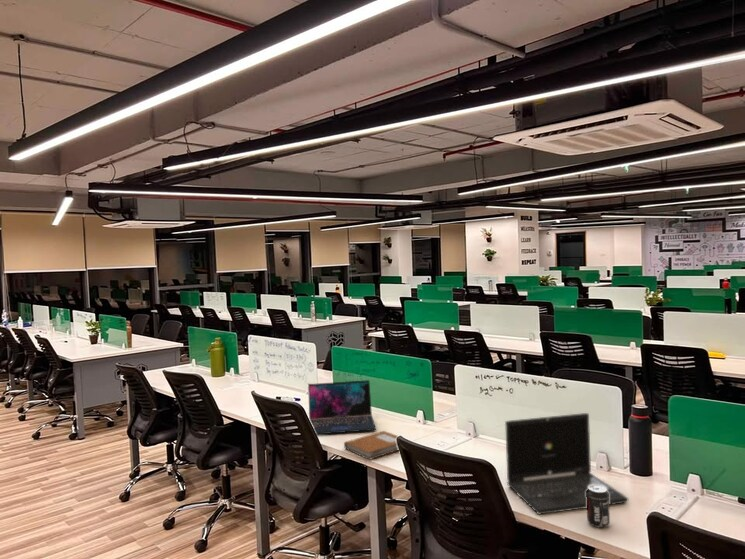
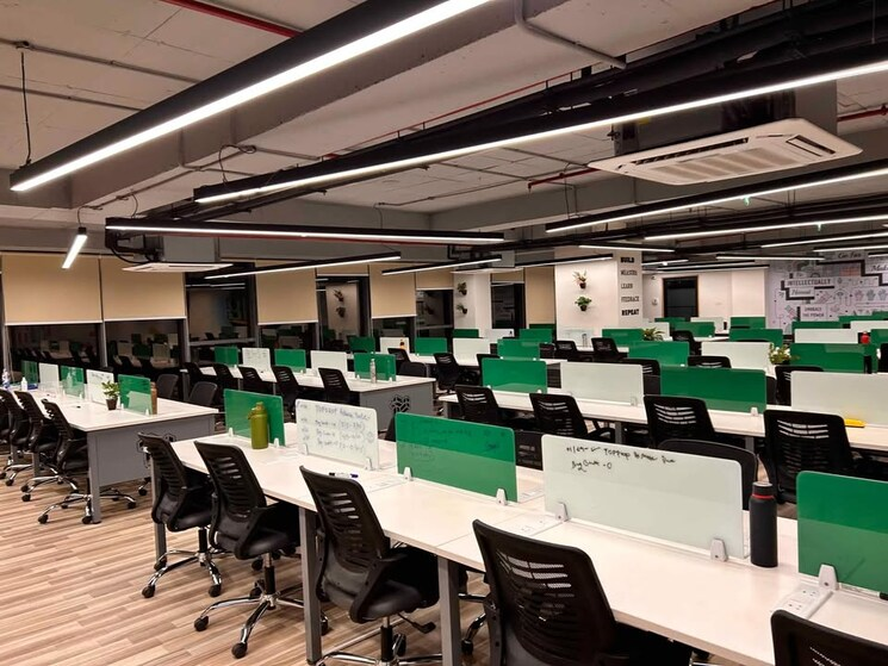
- notebook [343,430,400,461]
- beverage can [586,485,611,529]
- laptop [307,379,377,436]
- laptop [504,412,629,515]
